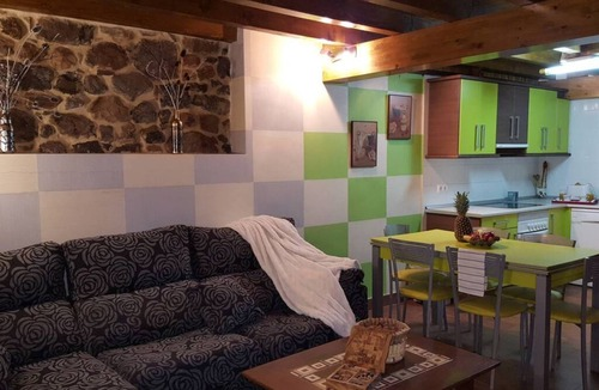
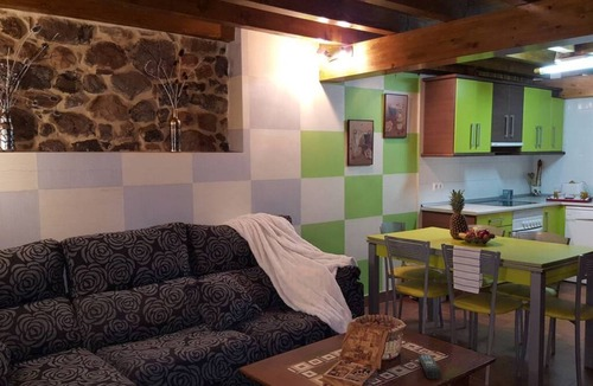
+ remote control [416,353,441,380]
